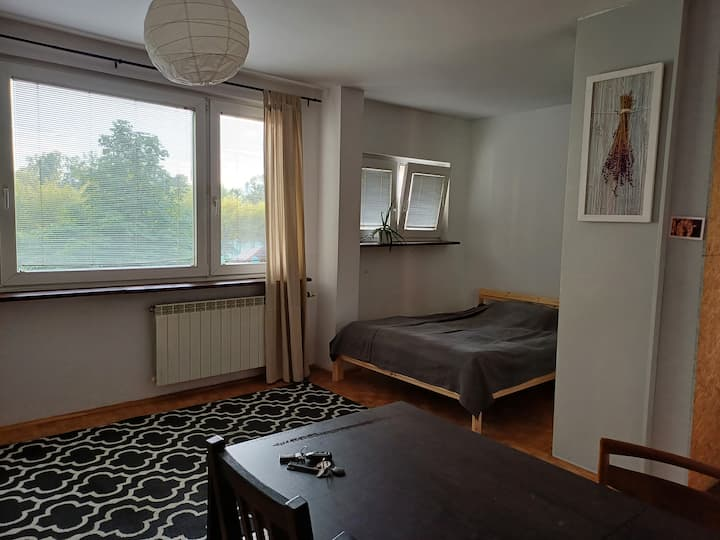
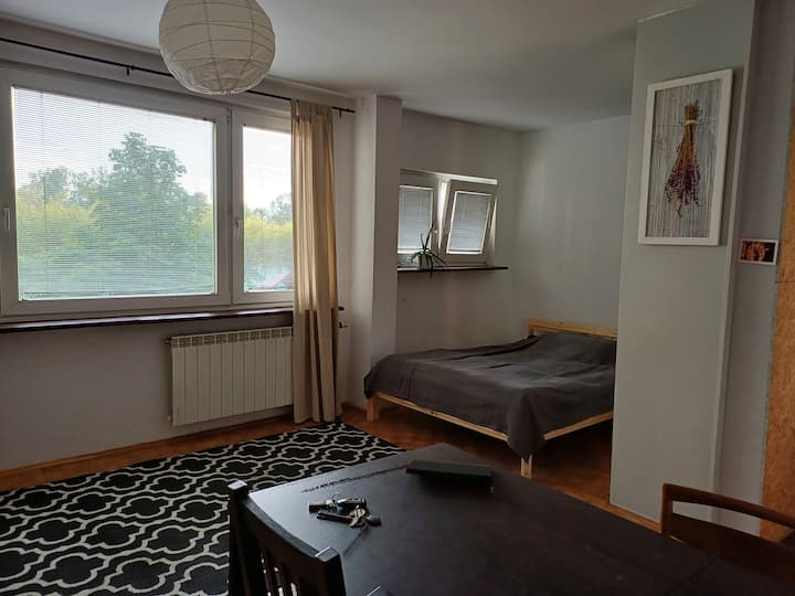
+ pen [342,523,370,556]
+ notepad [405,458,494,486]
